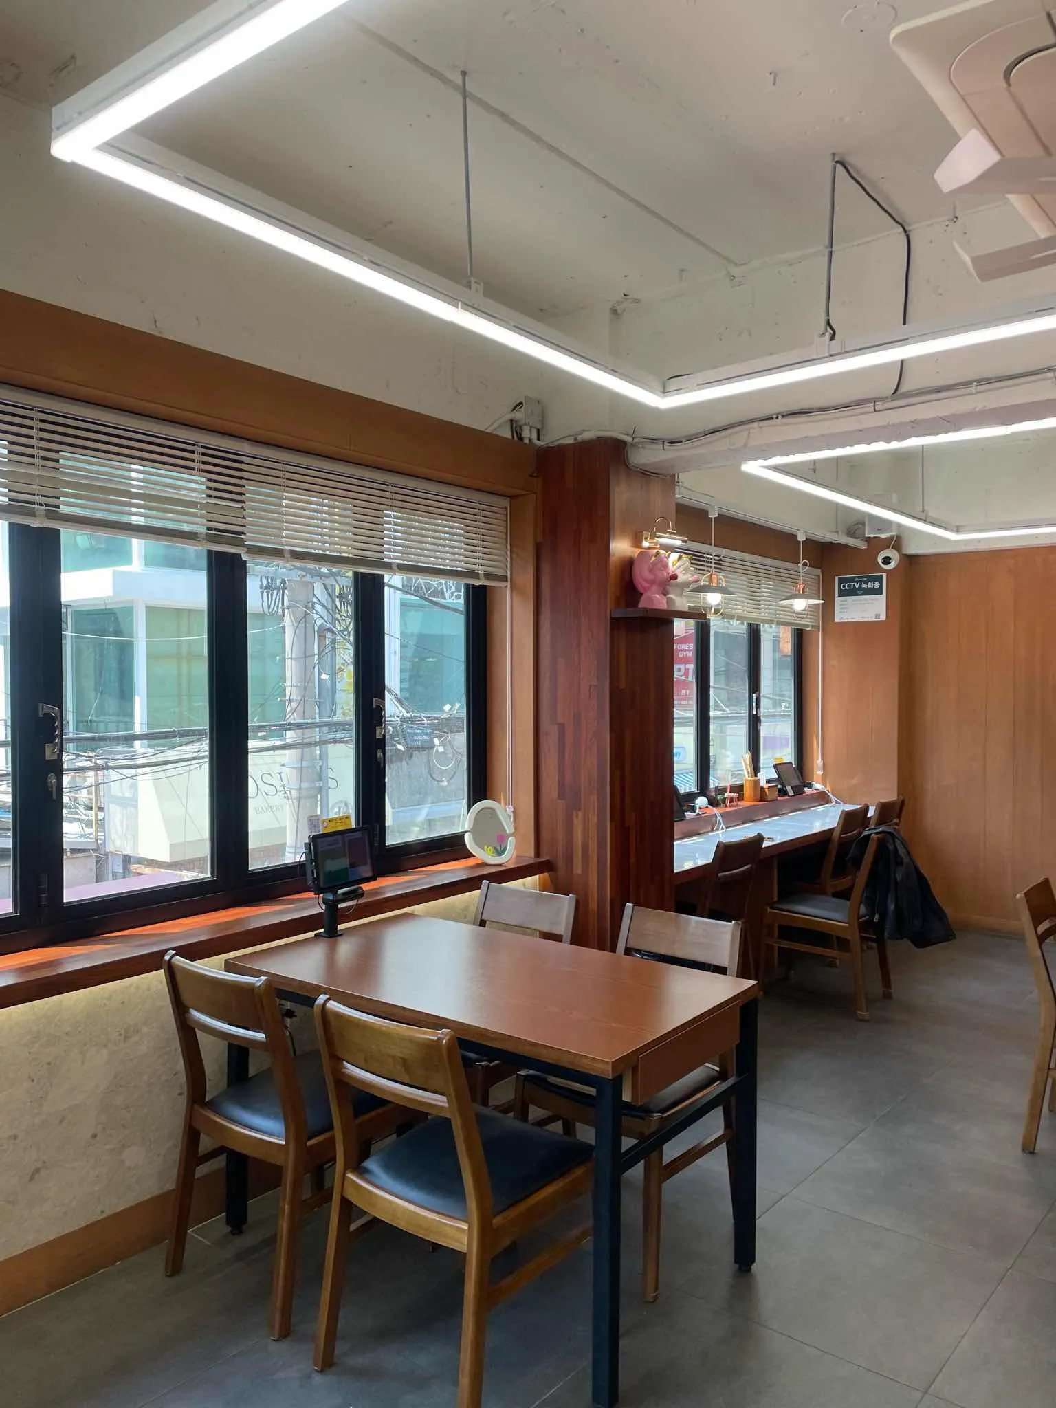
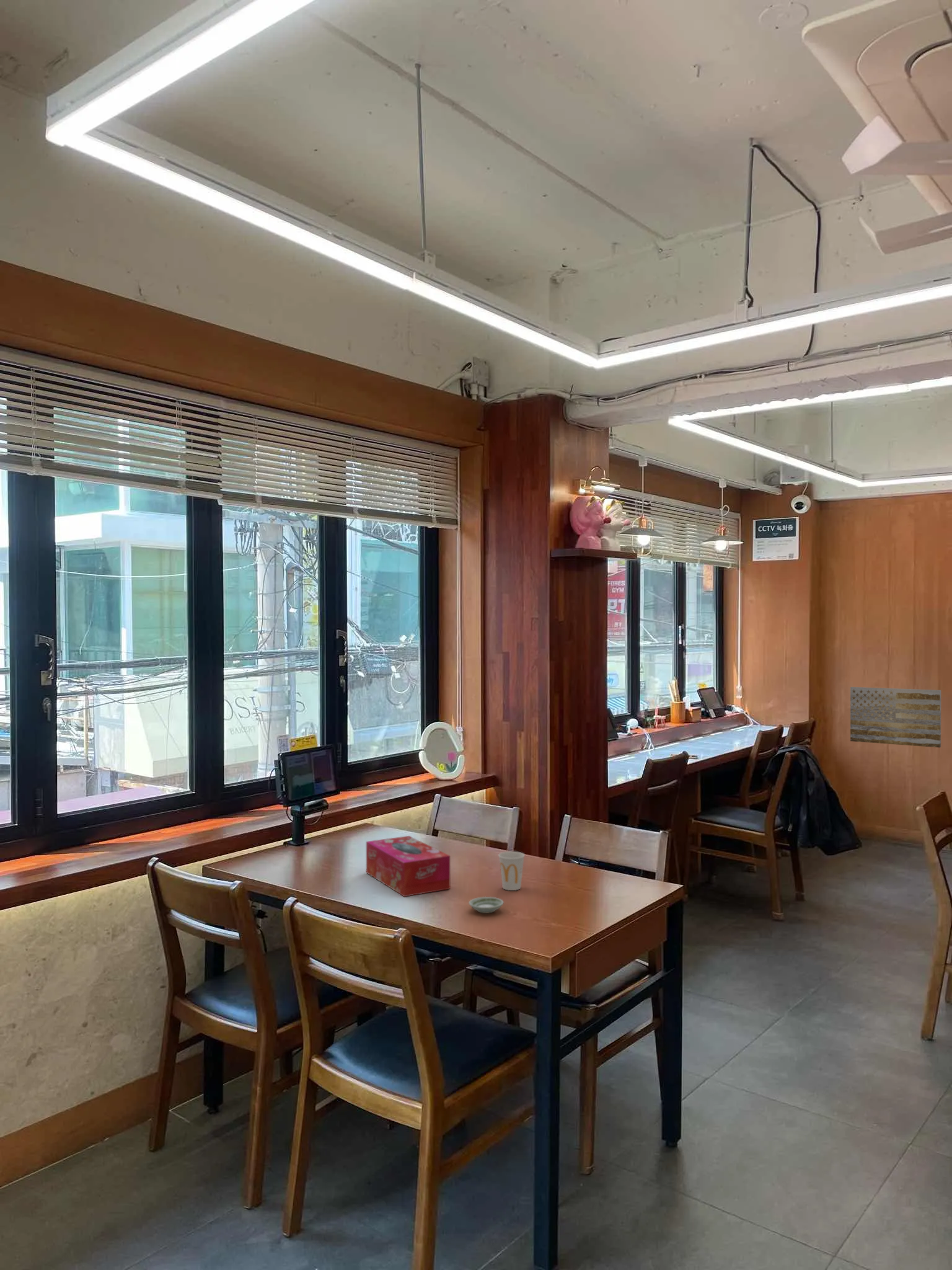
+ cup [498,851,526,891]
+ tissue box [366,835,451,897]
+ wall art [850,686,941,748]
+ saucer [468,896,505,914]
